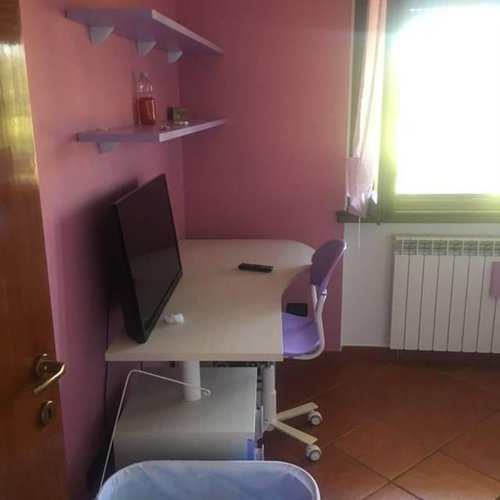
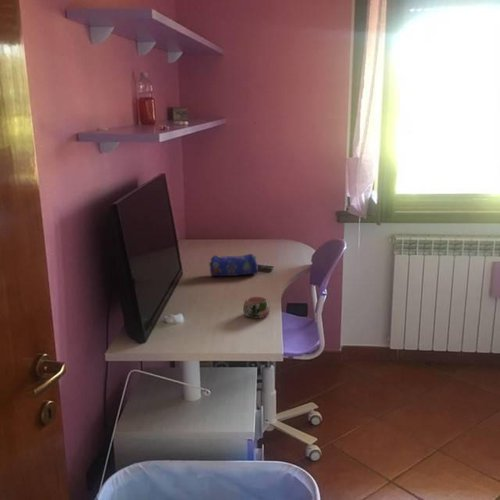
+ pencil case [208,253,259,277]
+ mug [242,296,271,319]
